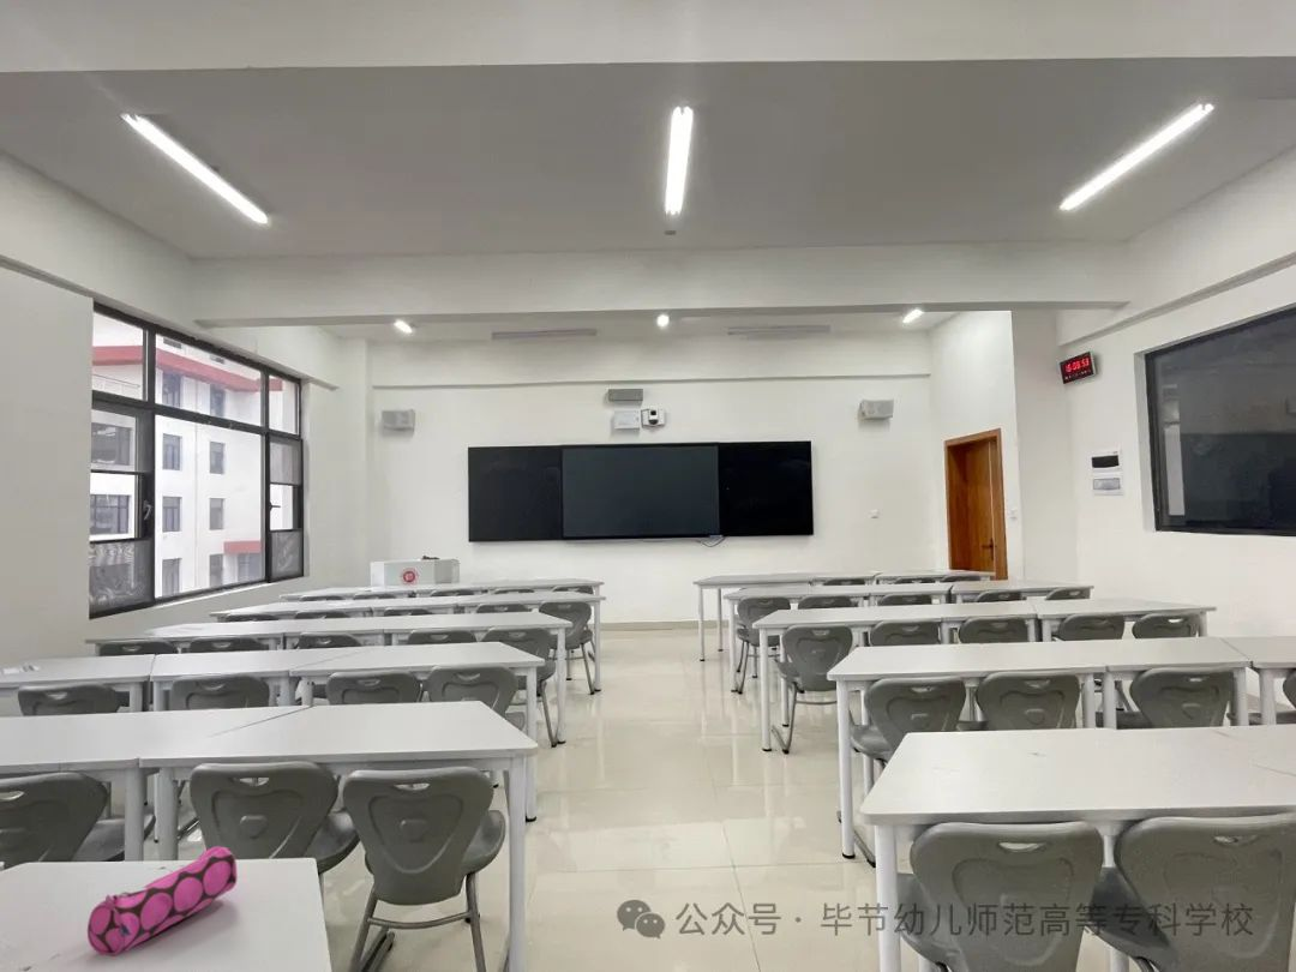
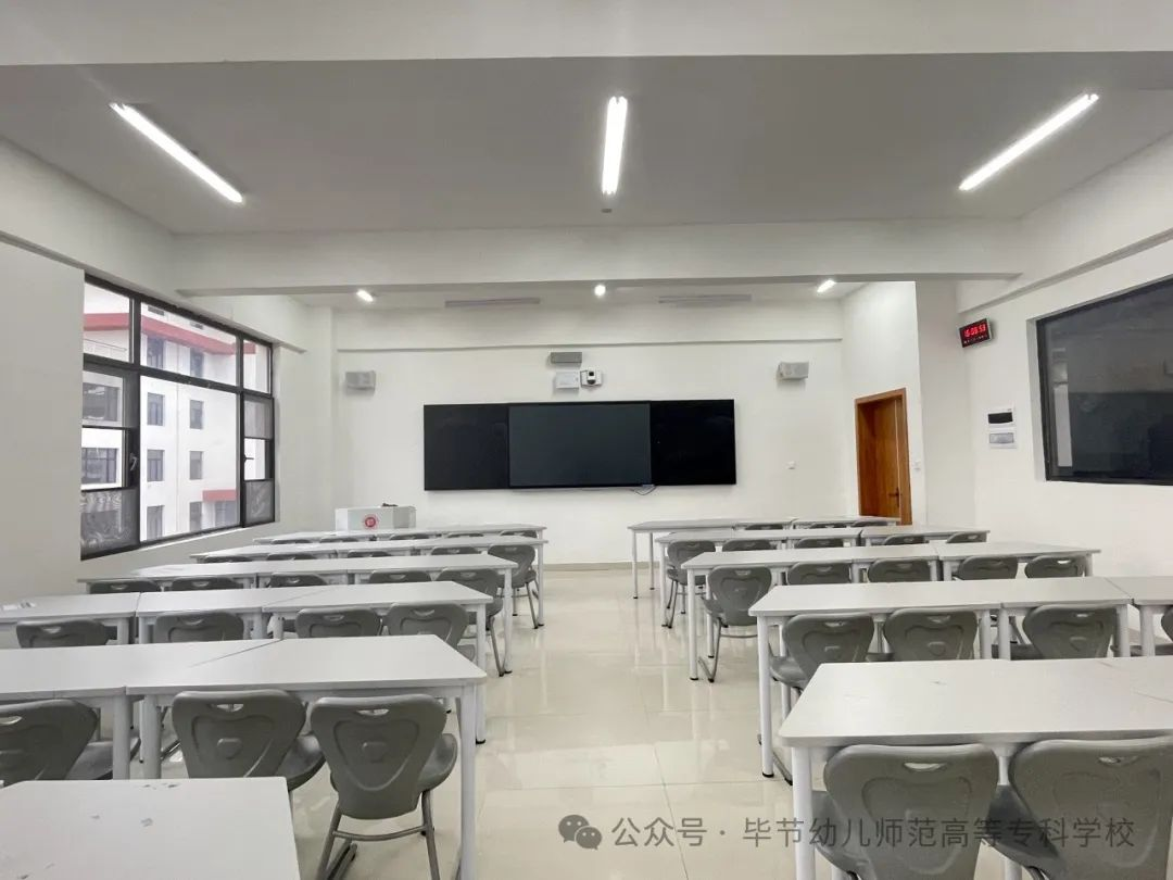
- pencil case [86,845,239,958]
